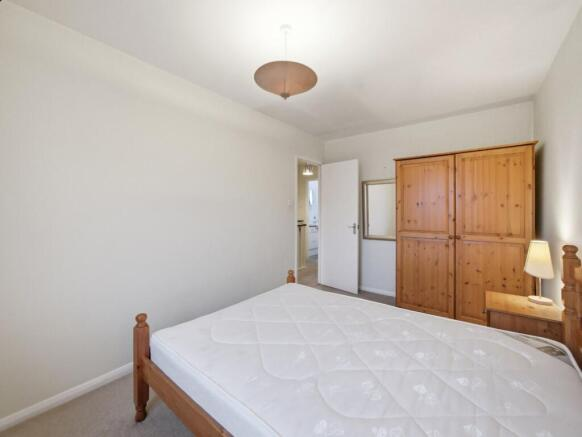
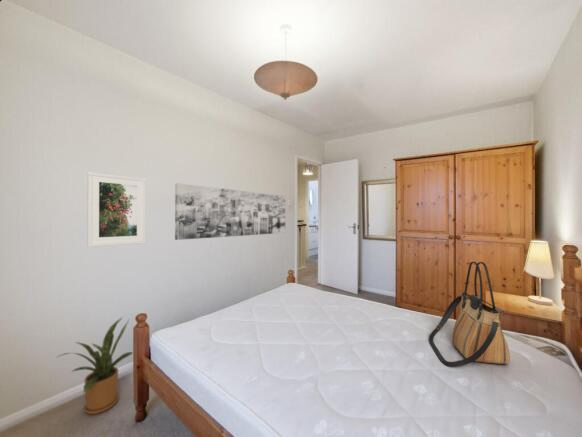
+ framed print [86,171,147,248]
+ wall art [174,182,286,241]
+ tote bag [428,261,511,367]
+ house plant [56,317,134,415]
